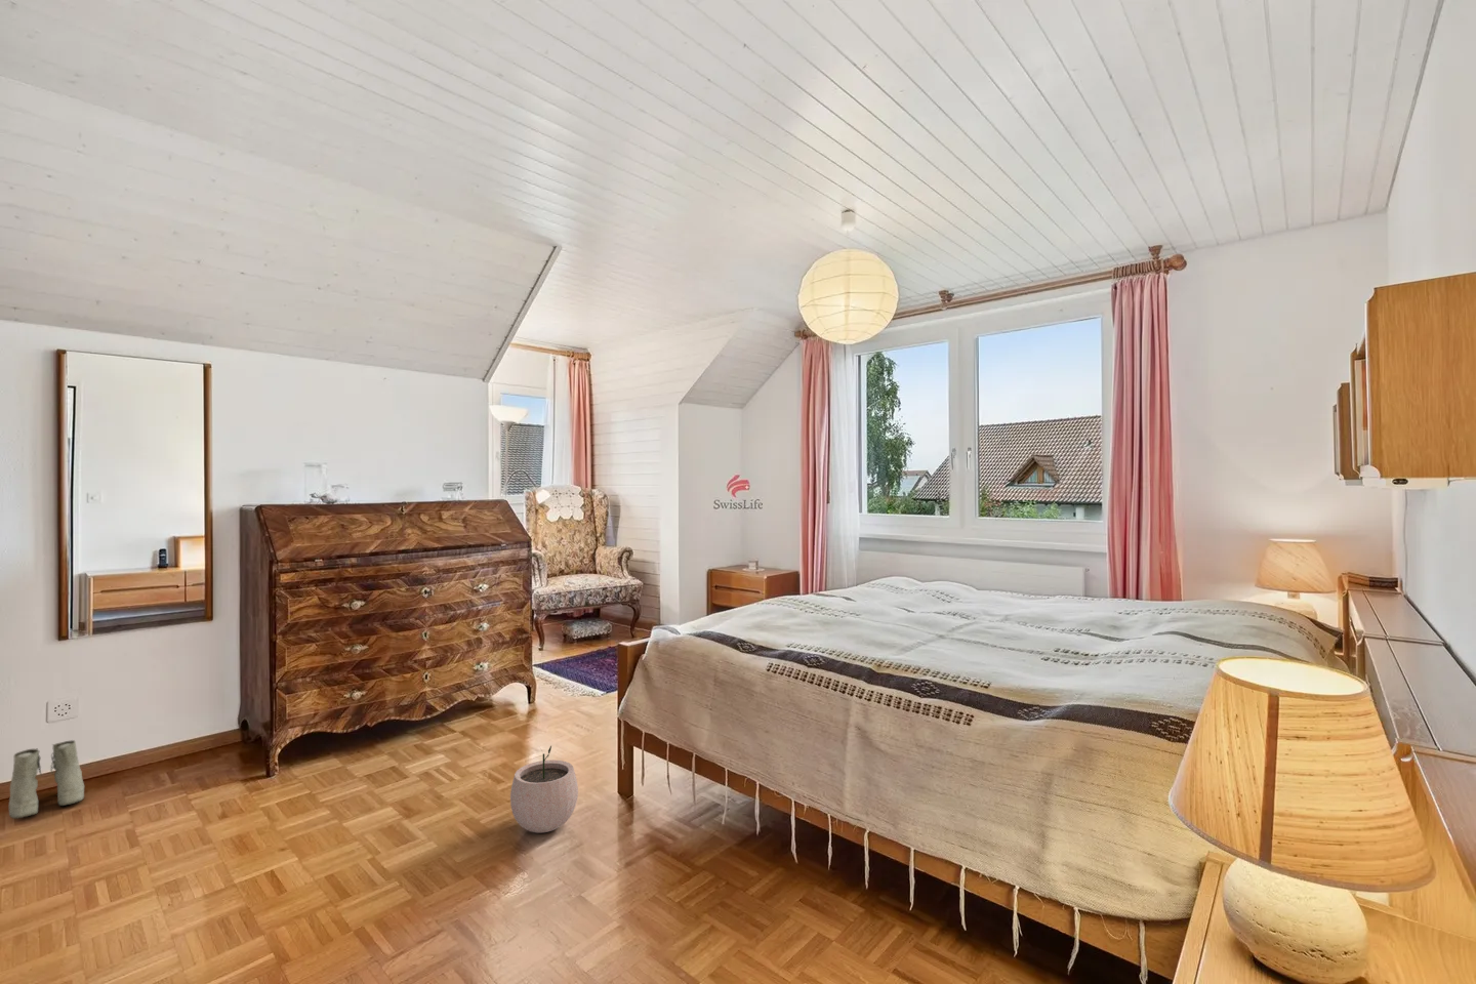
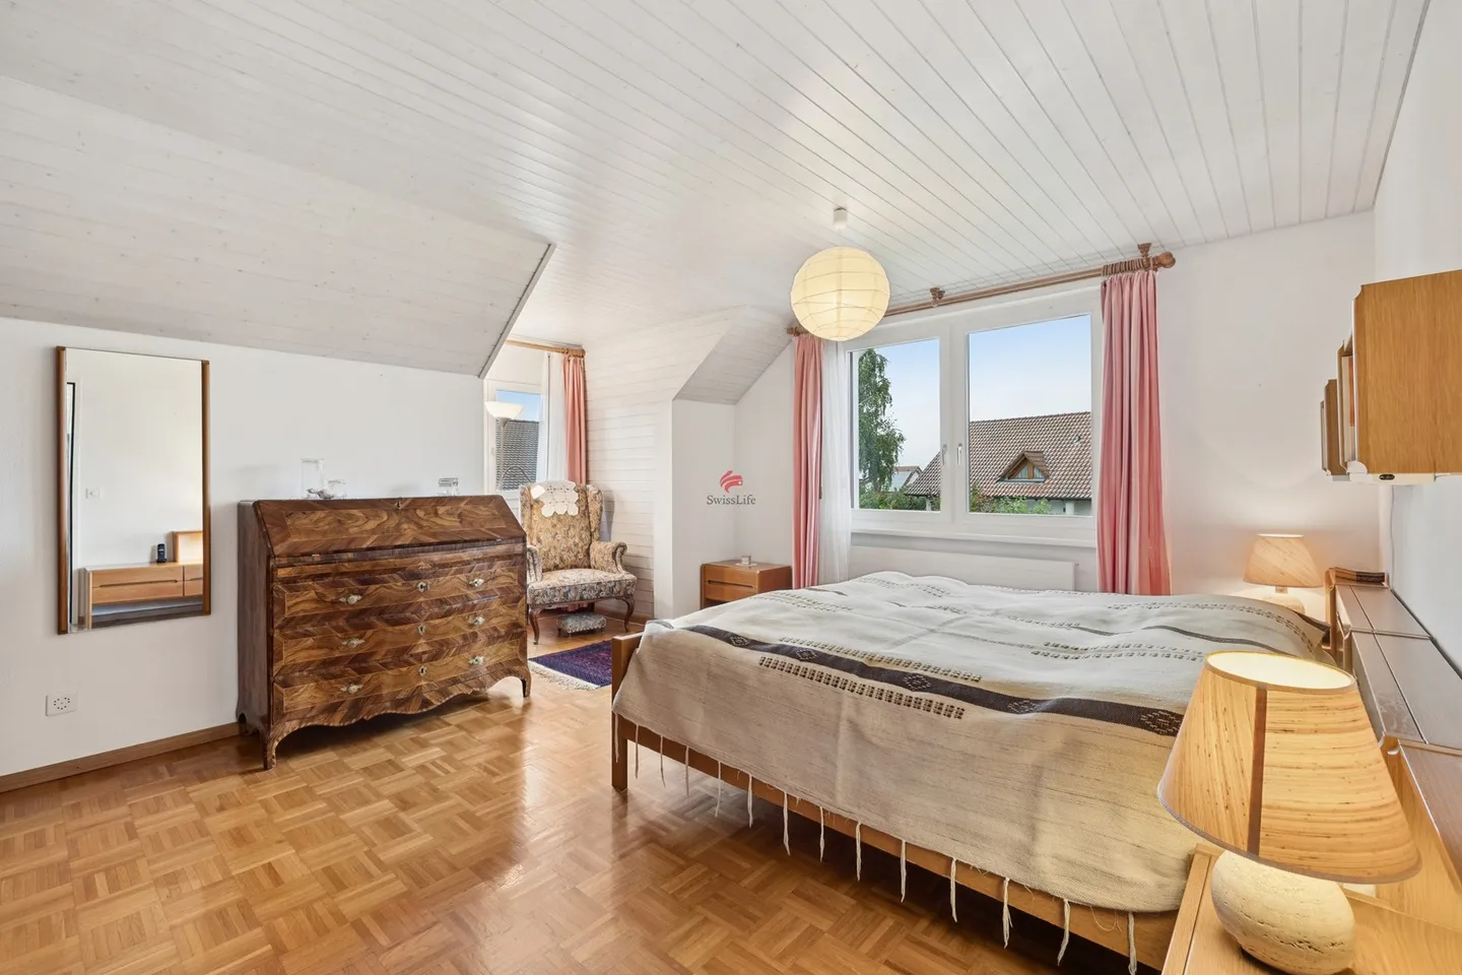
- boots [8,739,85,820]
- plant pot [510,746,579,834]
